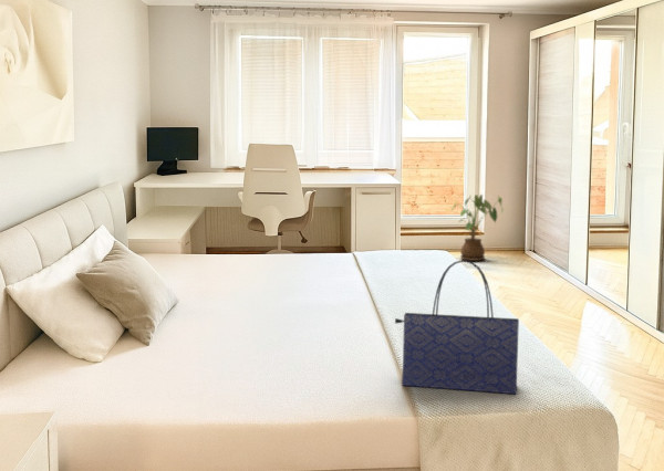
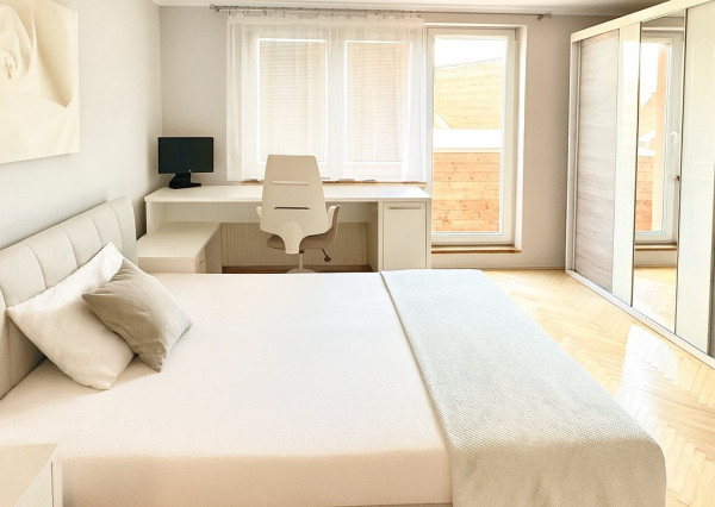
- tote bag [394,259,520,395]
- house plant [450,193,505,262]
